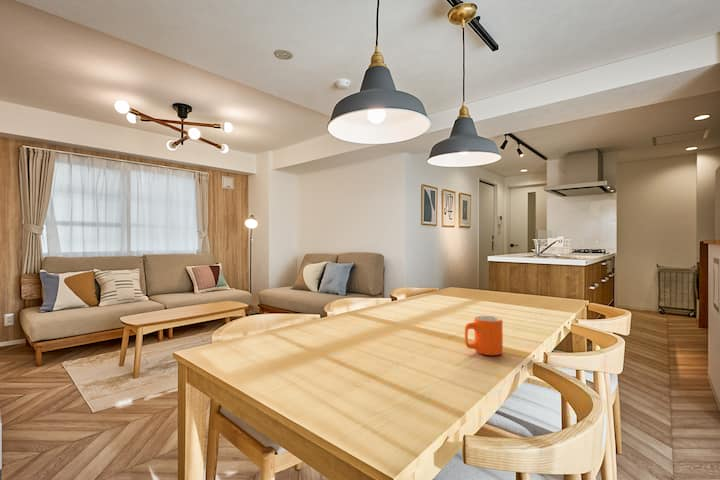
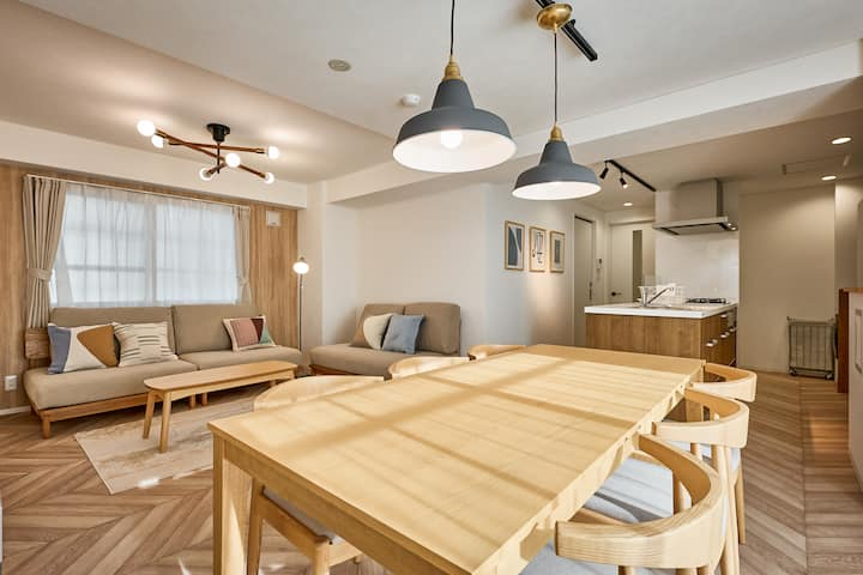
- mug [464,315,504,356]
